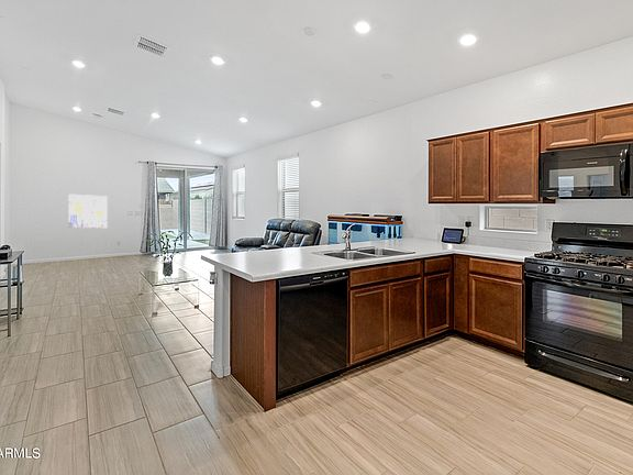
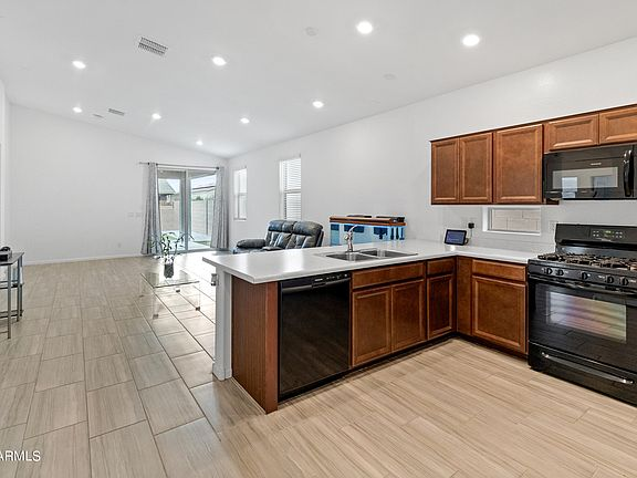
- wall art [68,194,109,229]
